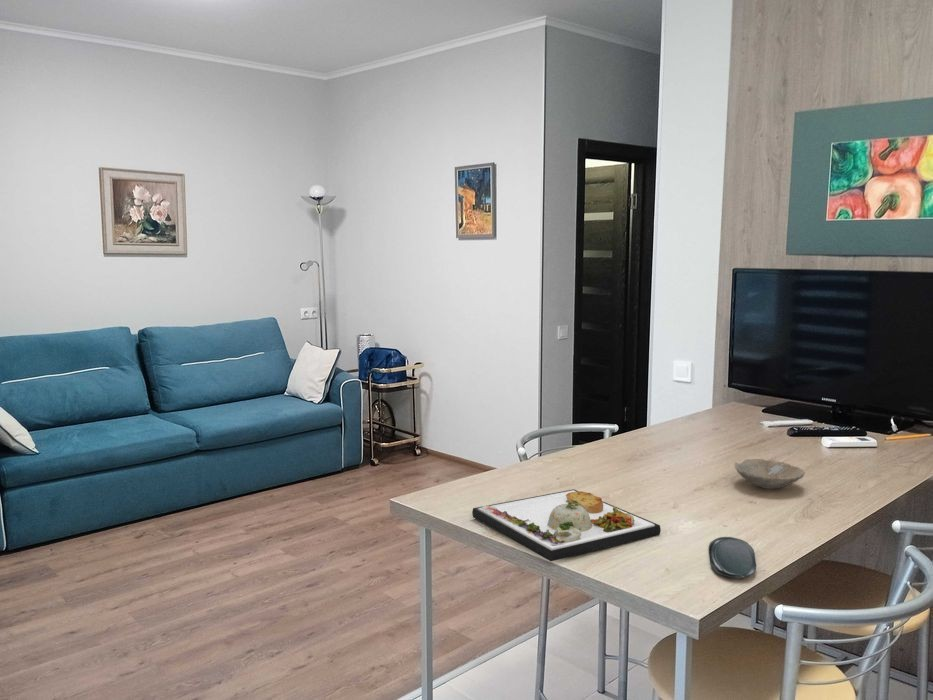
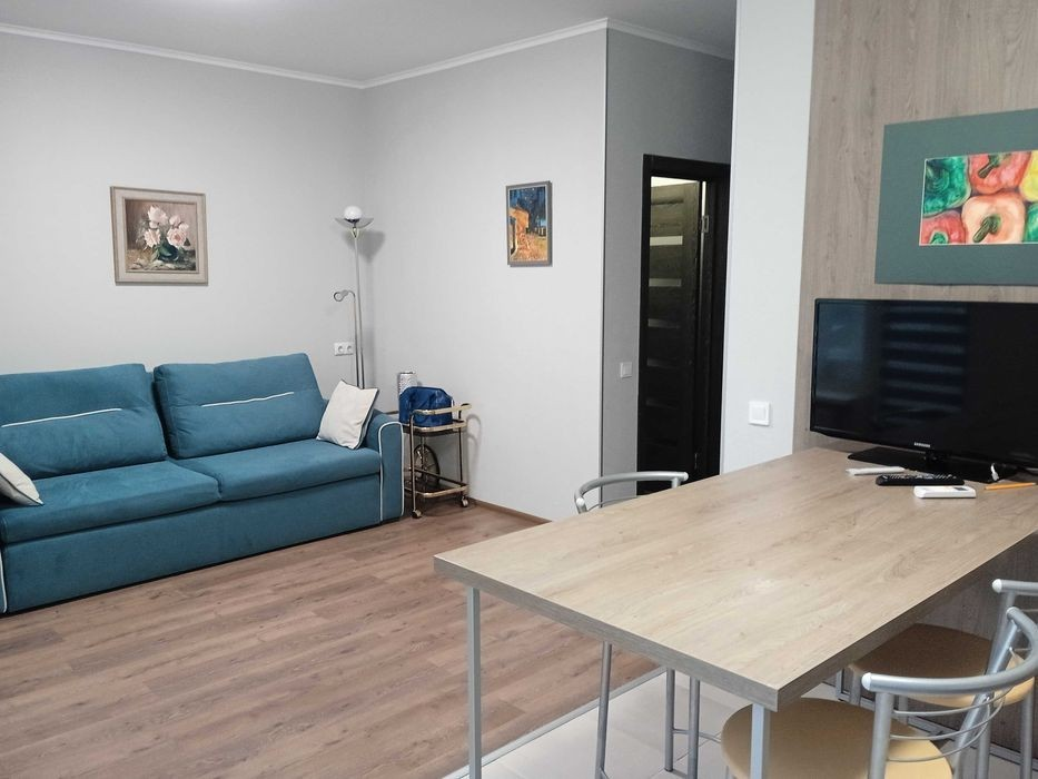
- bowl [733,458,806,490]
- dinner plate [471,488,662,562]
- oval tray [708,536,757,578]
